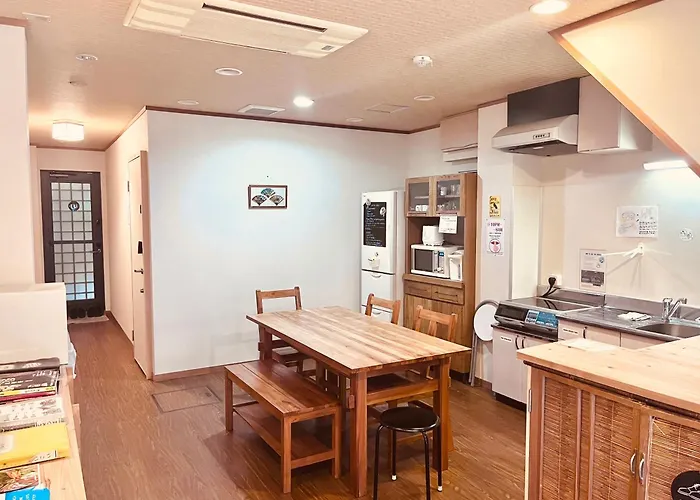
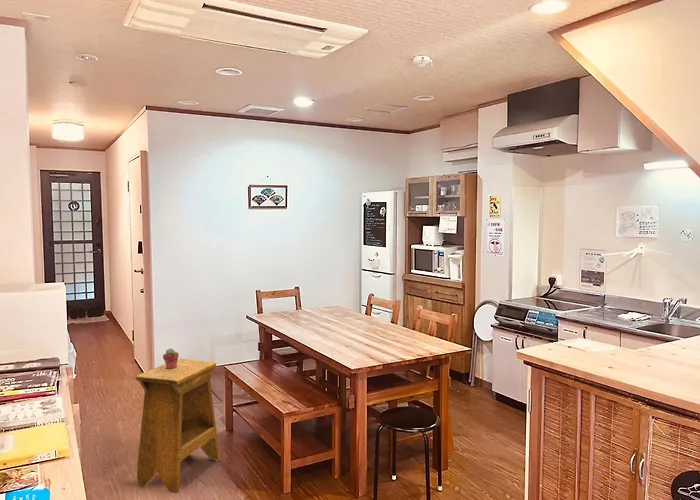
+ potted succulent [162,348,180,369]
+ stool [135,358,221,494]
